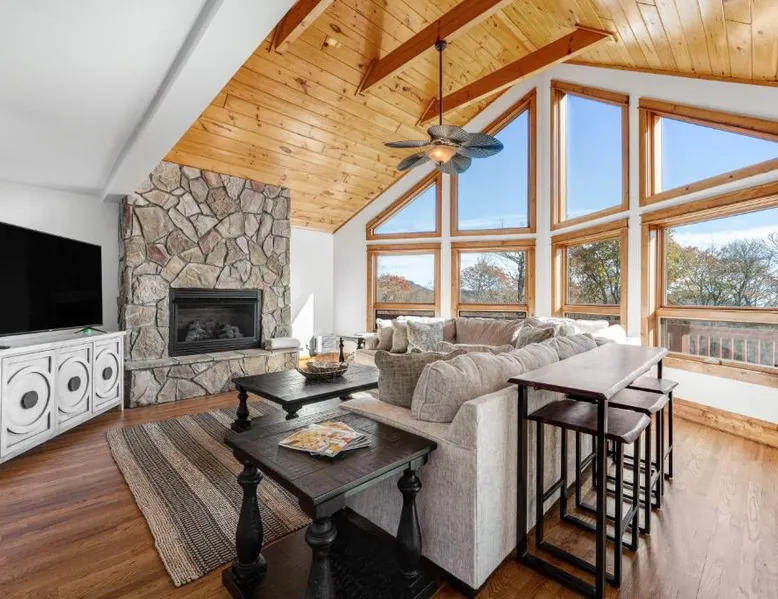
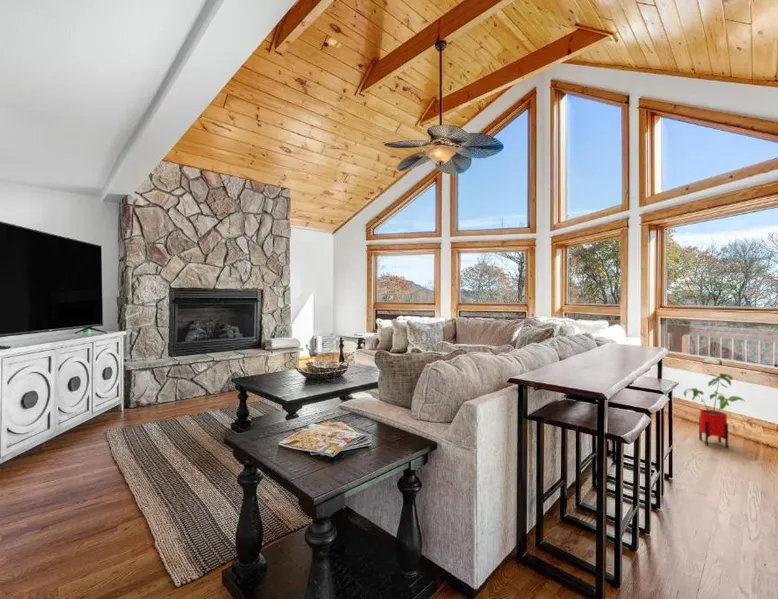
+ house plant [683,372,747,449]
